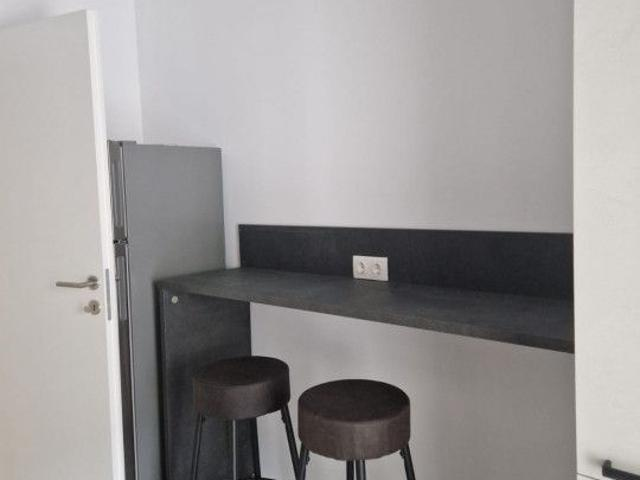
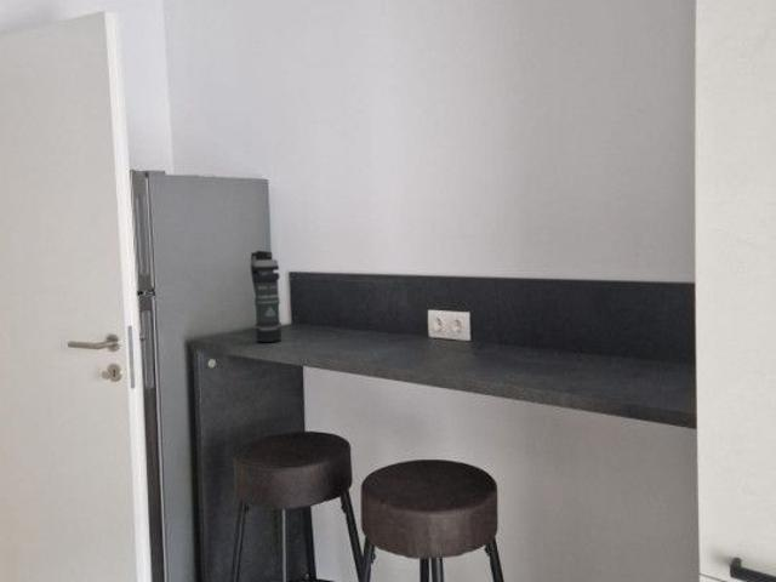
+ smoke grenade [249,250,283,343]
